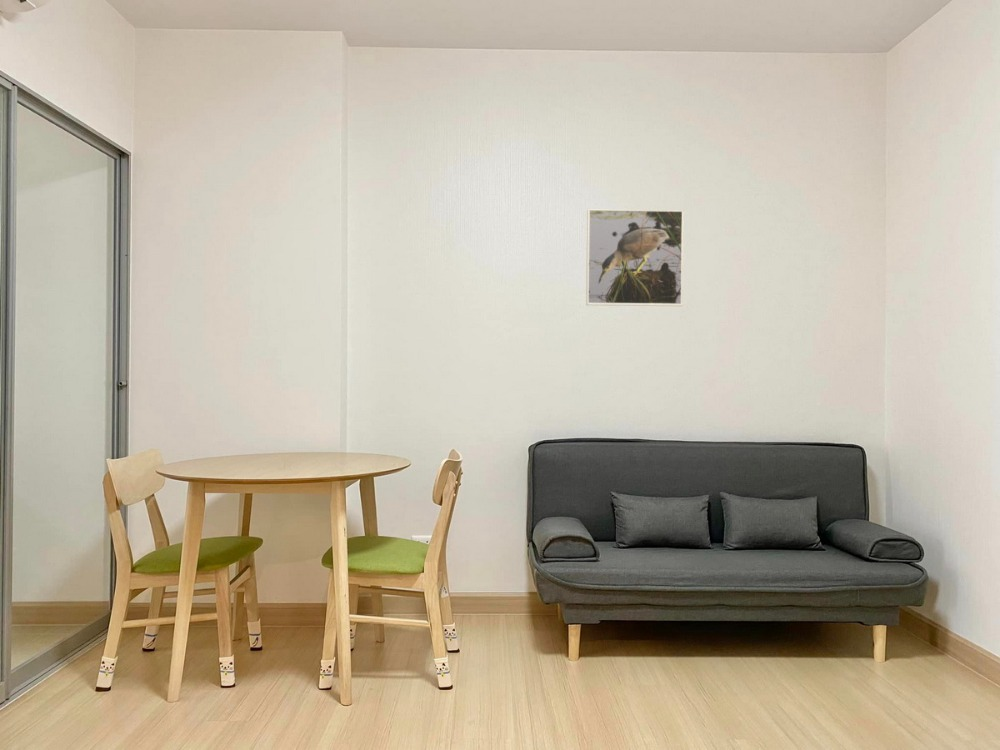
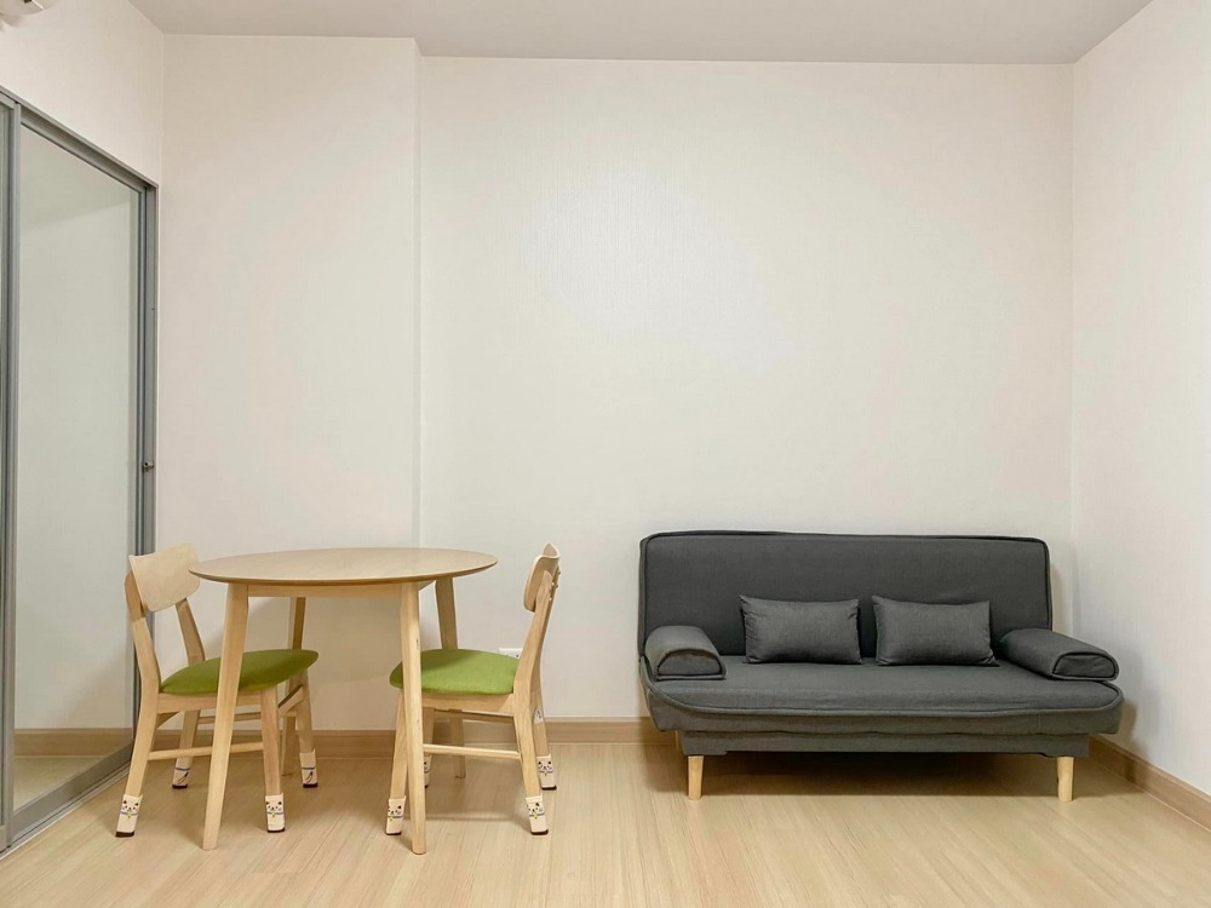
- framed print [585,209,685,307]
